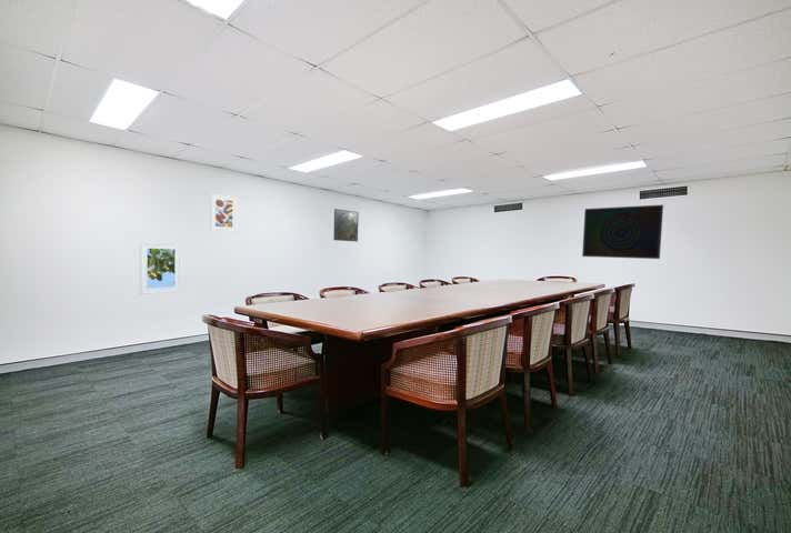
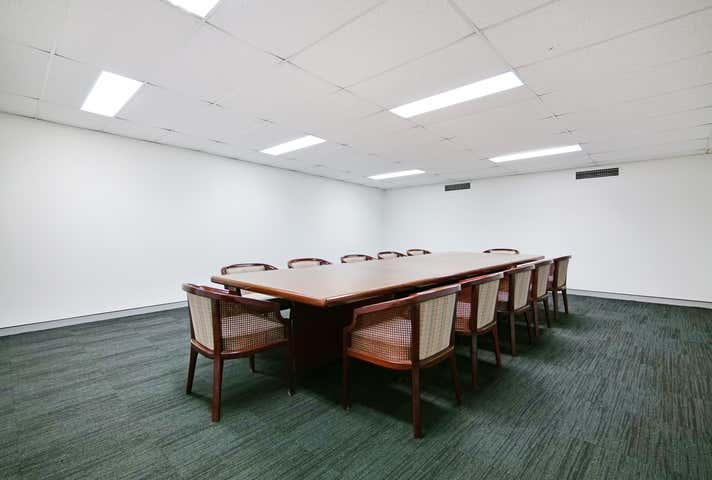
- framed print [209,192,239,233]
- television [581,203,664,260]
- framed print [332,208,360,243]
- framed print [139,241,182,295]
